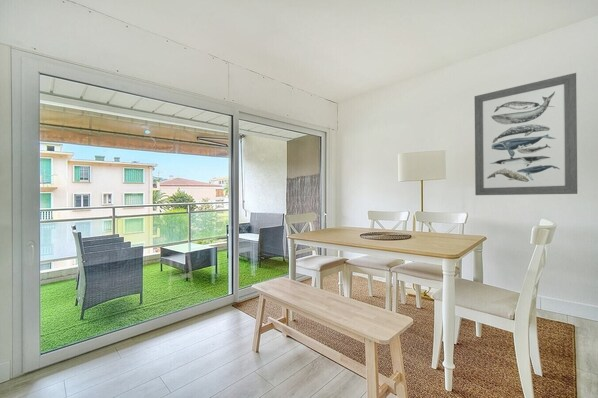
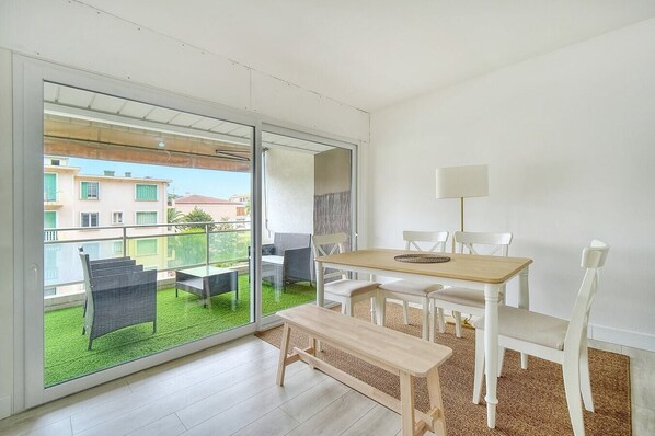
- wall art [474,72,578,196]
